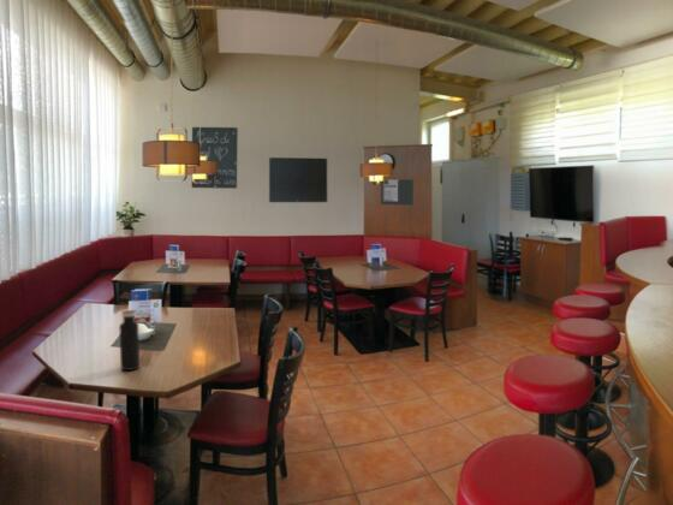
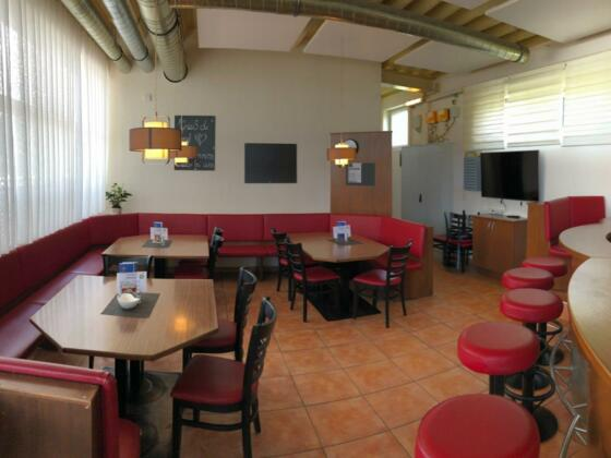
- water bottle [118,309,141,372]
